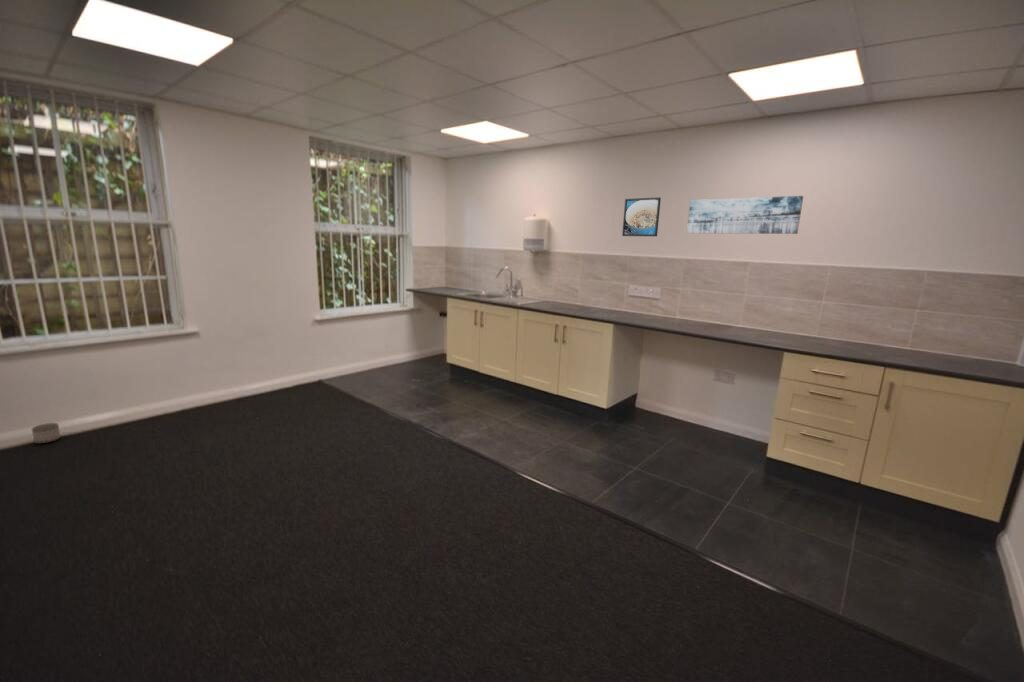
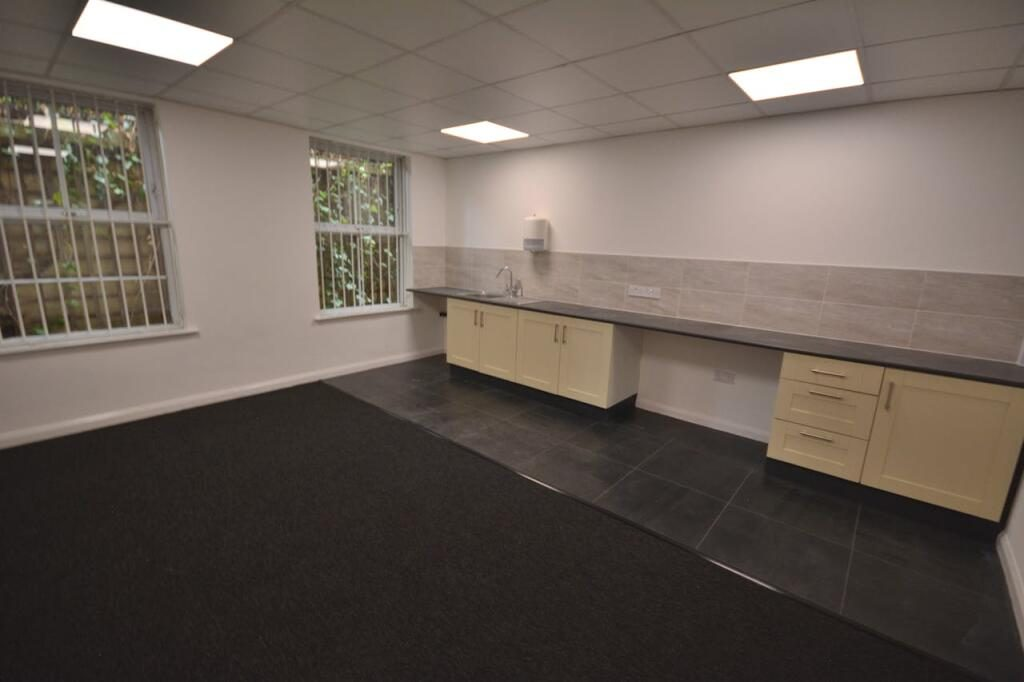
- wall art [686,195,804,235]
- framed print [621,196,662,237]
- planter [31,422,61,444]
